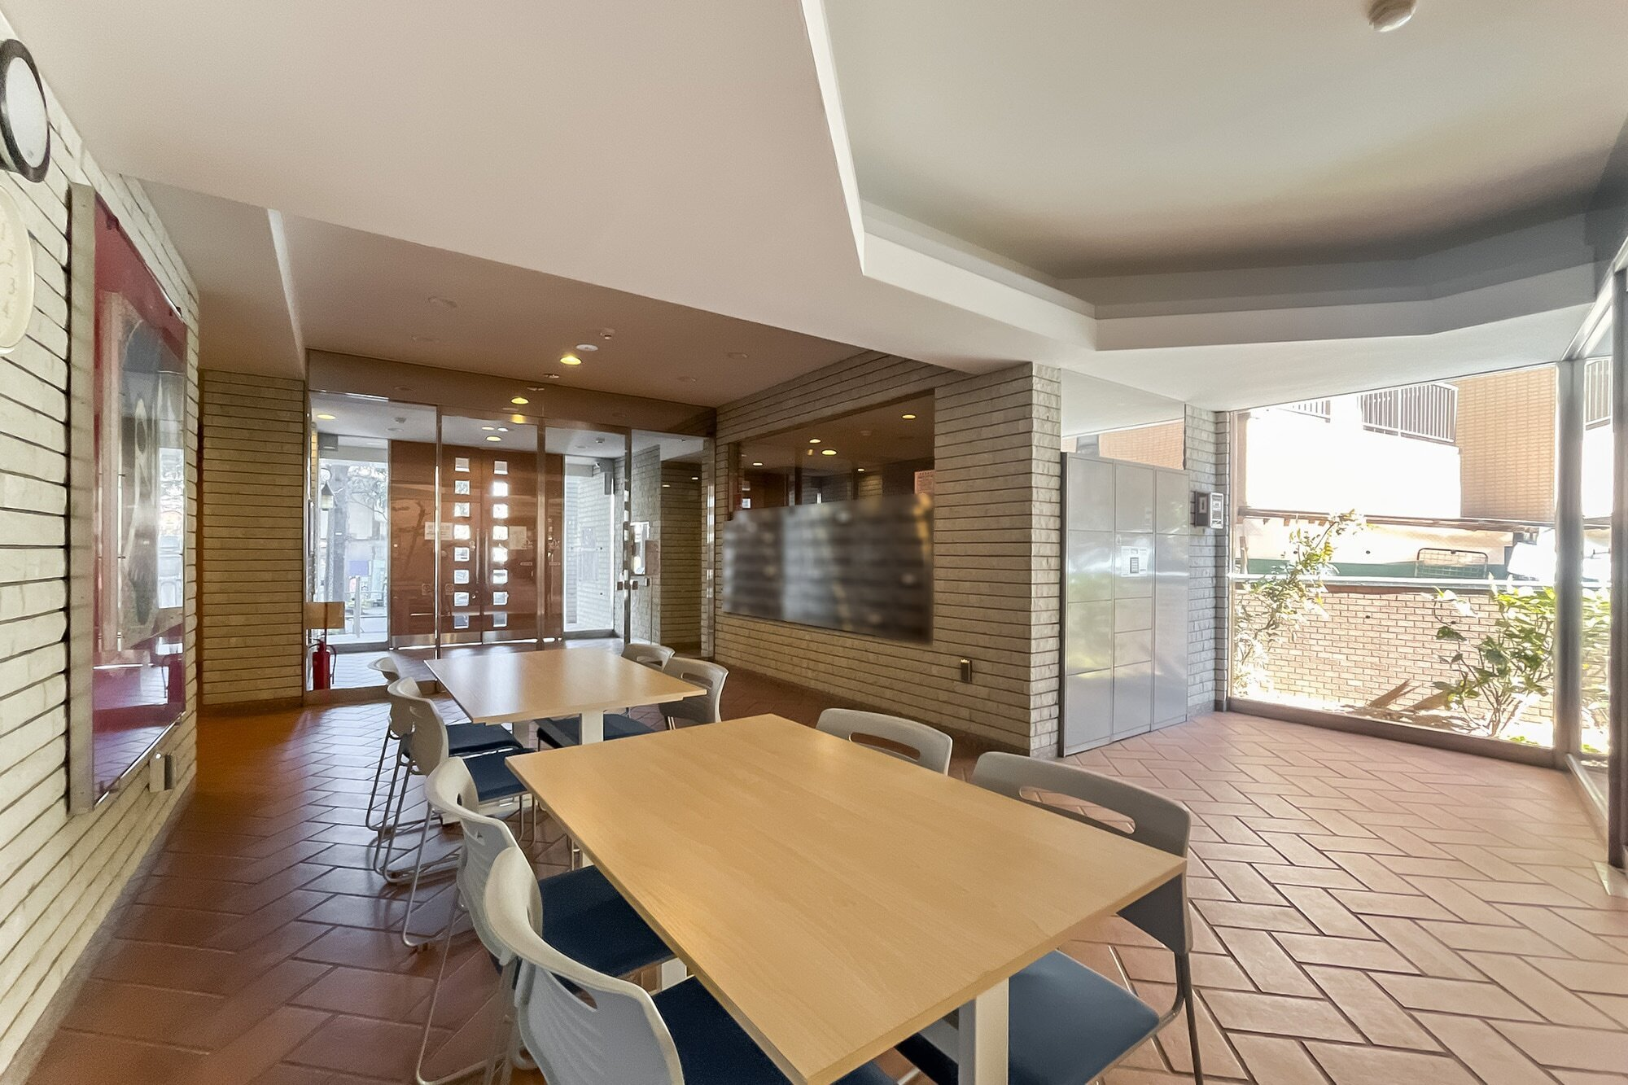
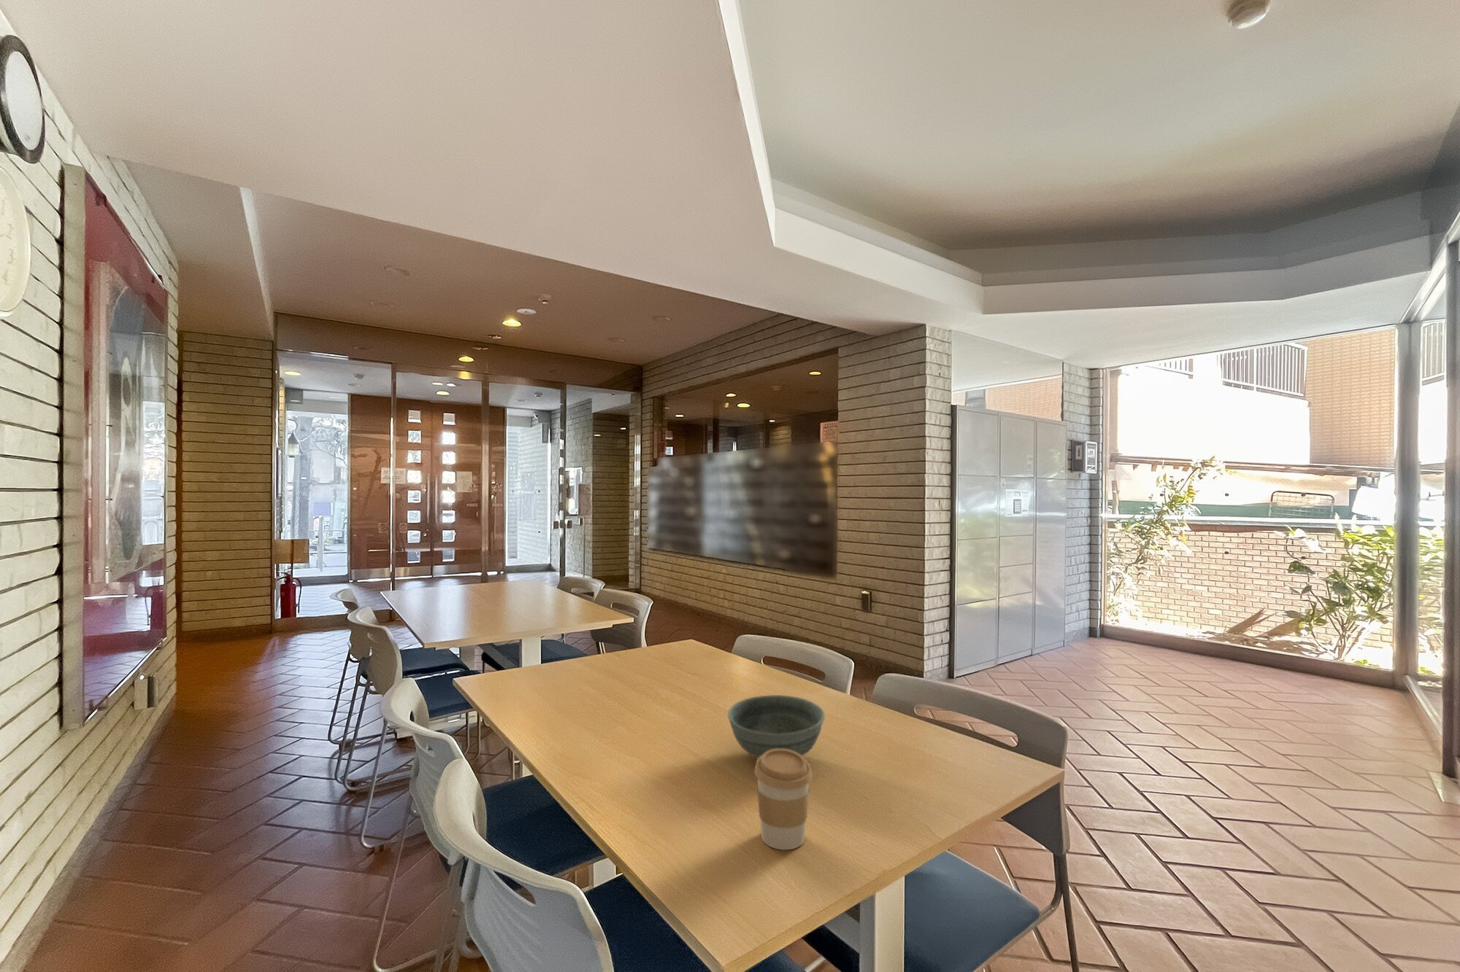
+ bowl [727,694,826,759]
+ coffee cup [754,749,813,850]
